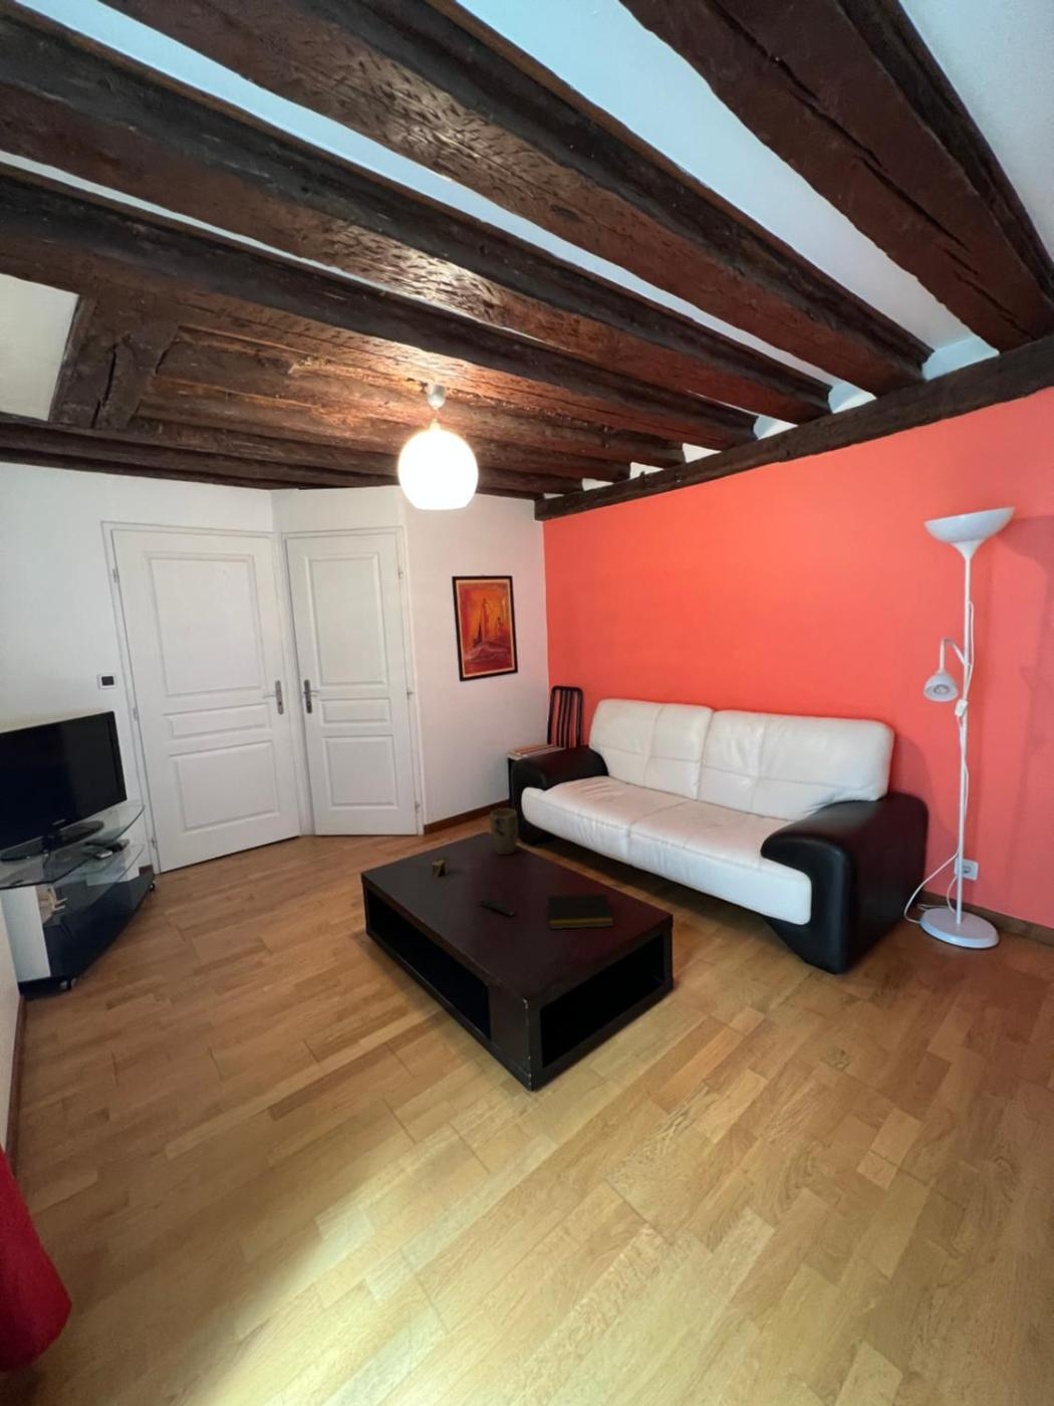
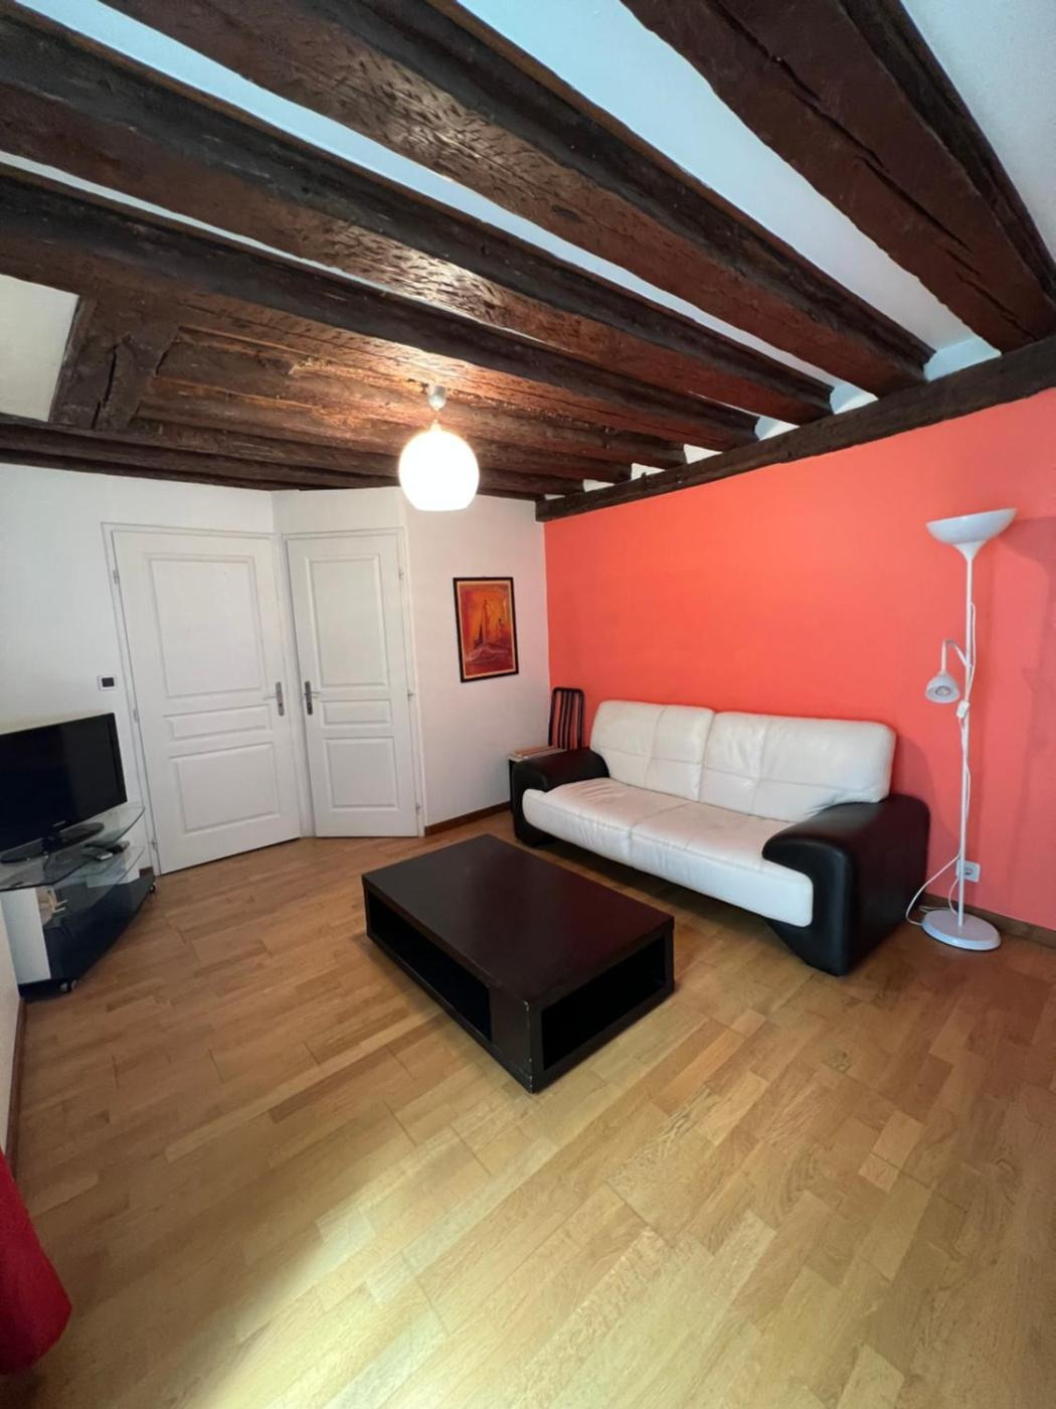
- plant pot [489,807,519,856]
- architectural model [431,849,451,879]
- notepad [546,892,614,930]
- remote control [478,897,515,917]
